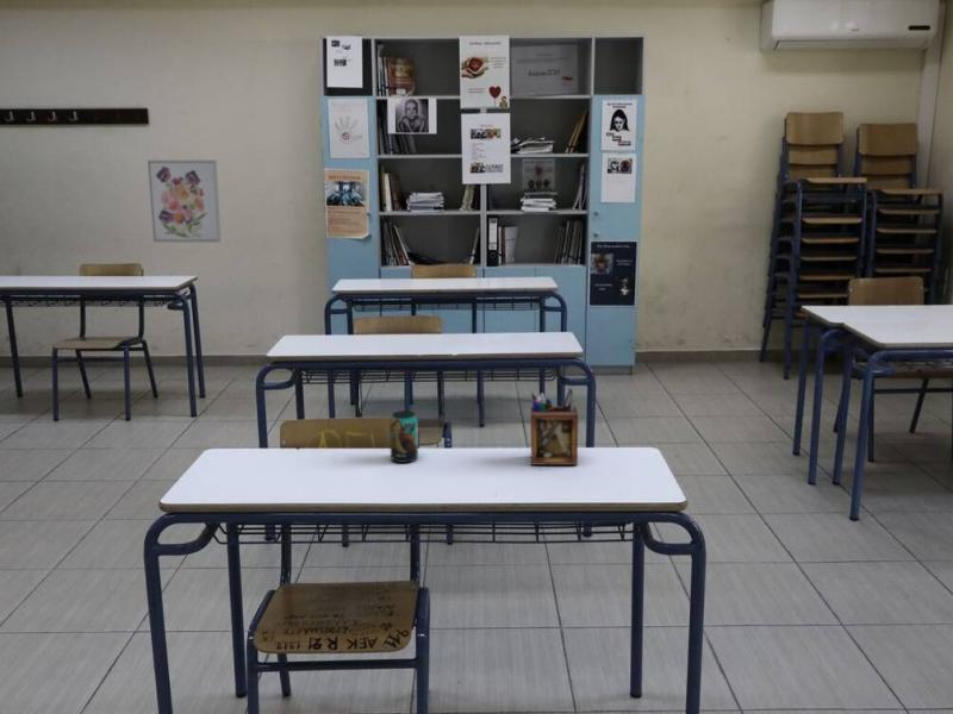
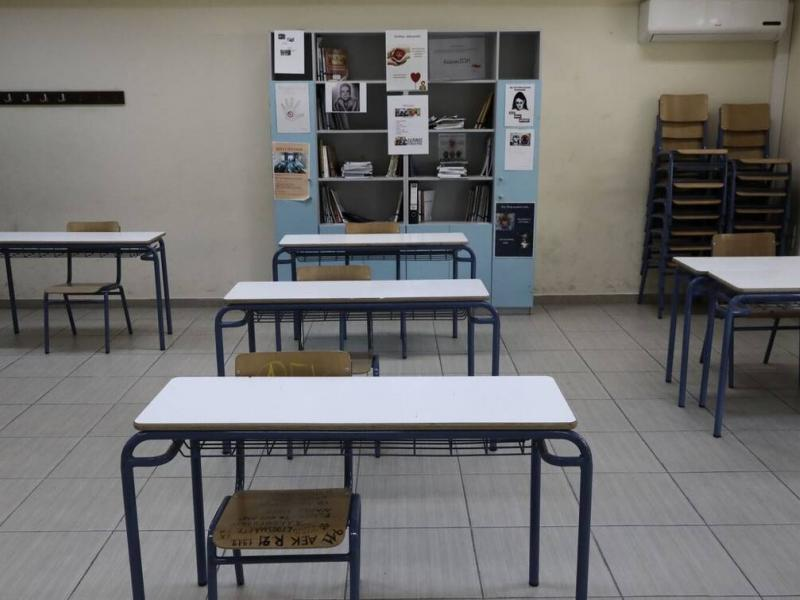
- beverage can [388,409,419,464]
- wall art [147,159,223,244]
- desk organizer [530,387,579,466]
